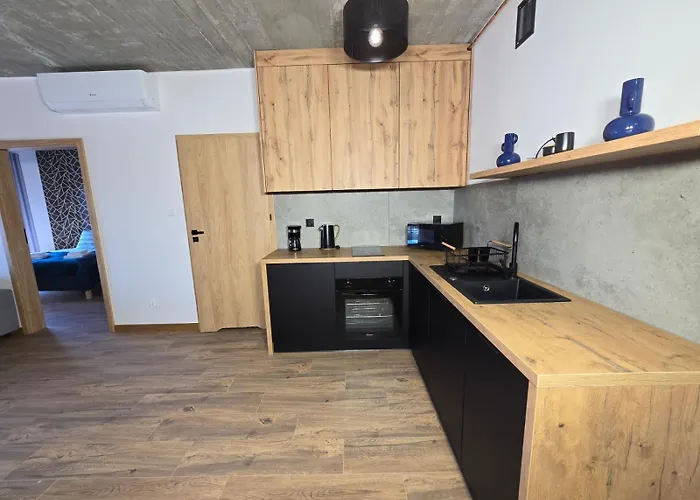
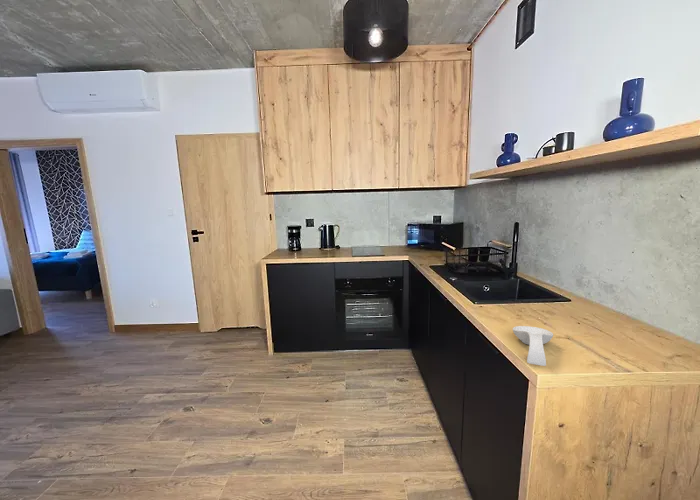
+ spoon rest [512,325,554,367]
